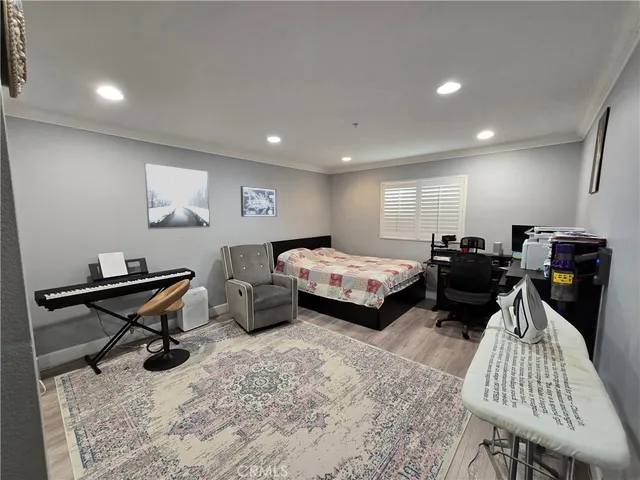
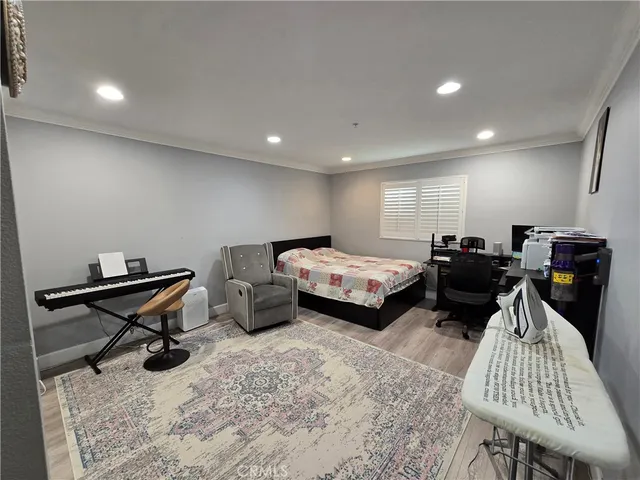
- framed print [144,162,211,230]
- wall art [240,185,278,218]
